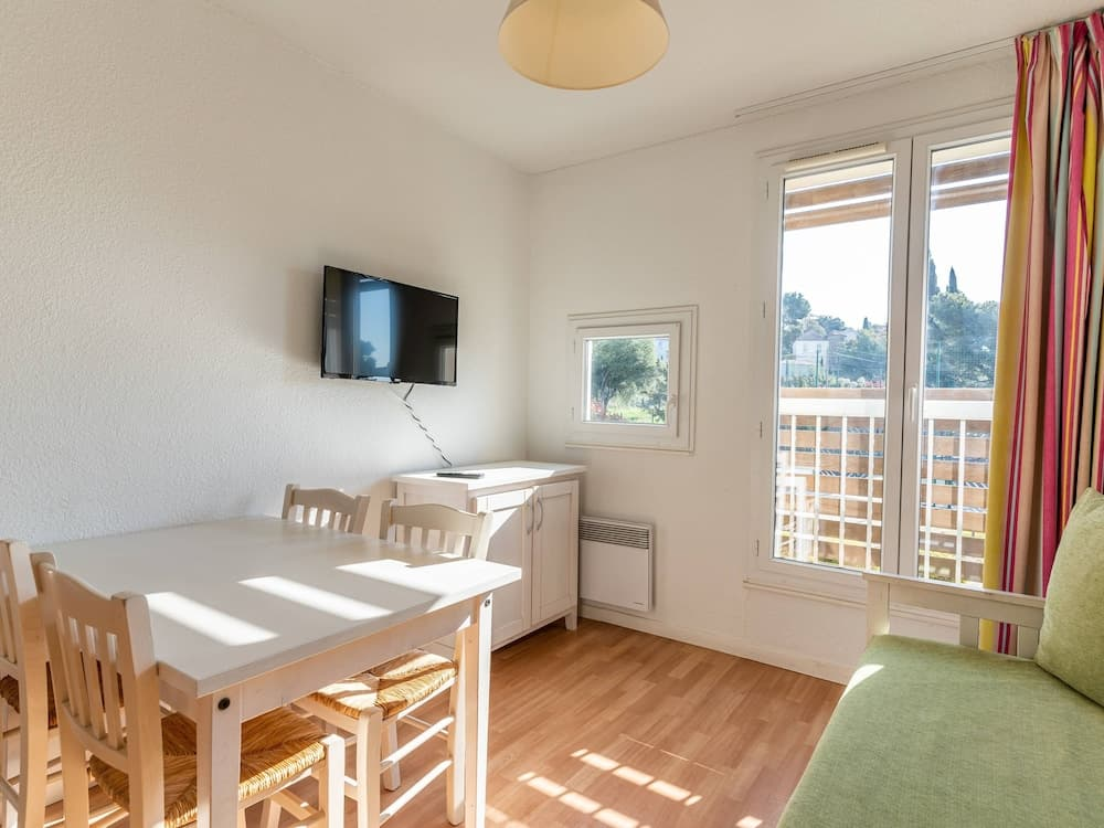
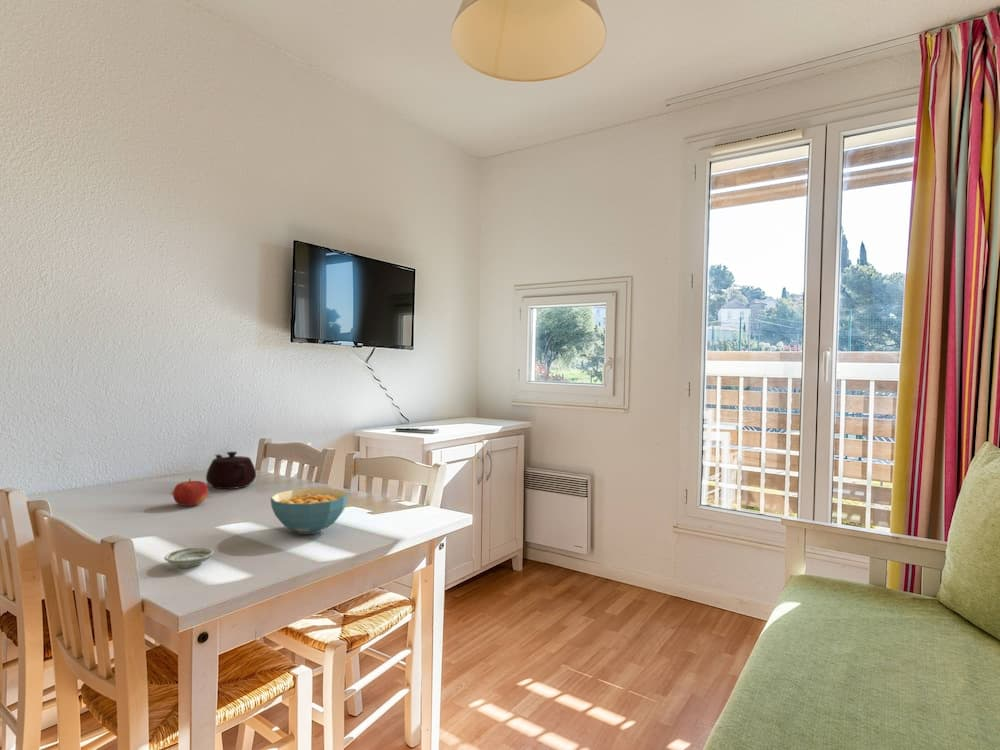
+ saucer [164,546,215,569]
+ fruit [172,478,209,507]
+ teapot [205,451,257,490]
+ cereal bowl [270,487,349,535]
